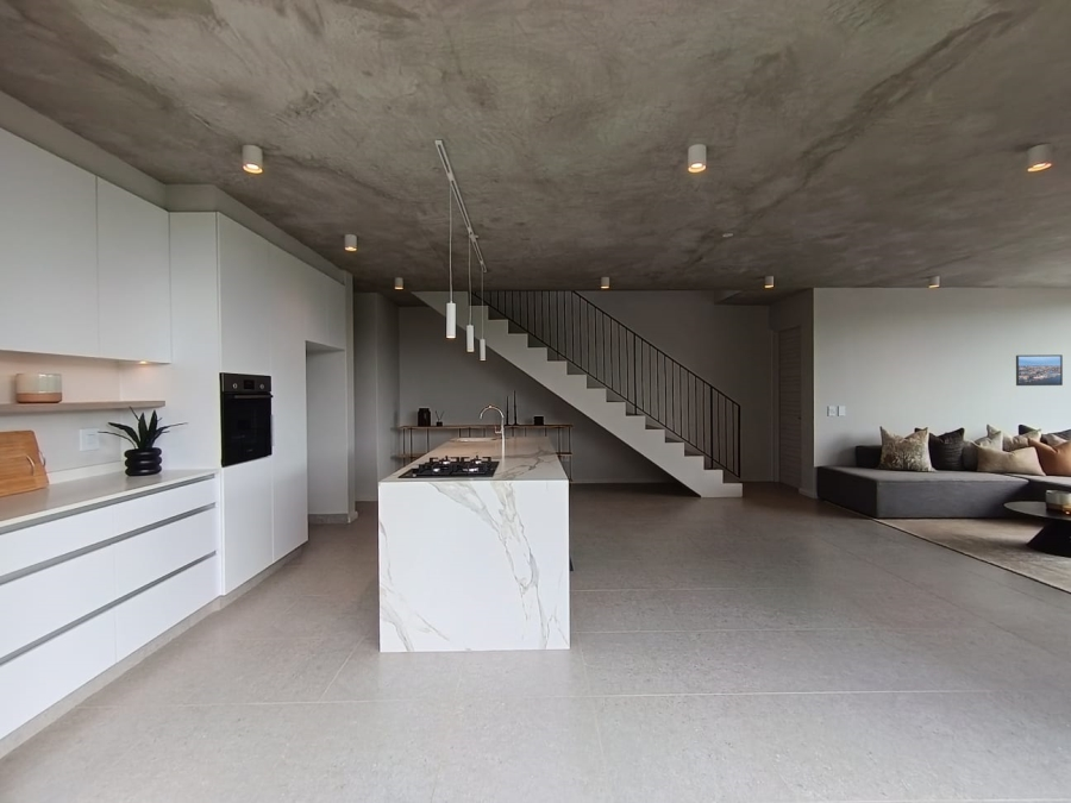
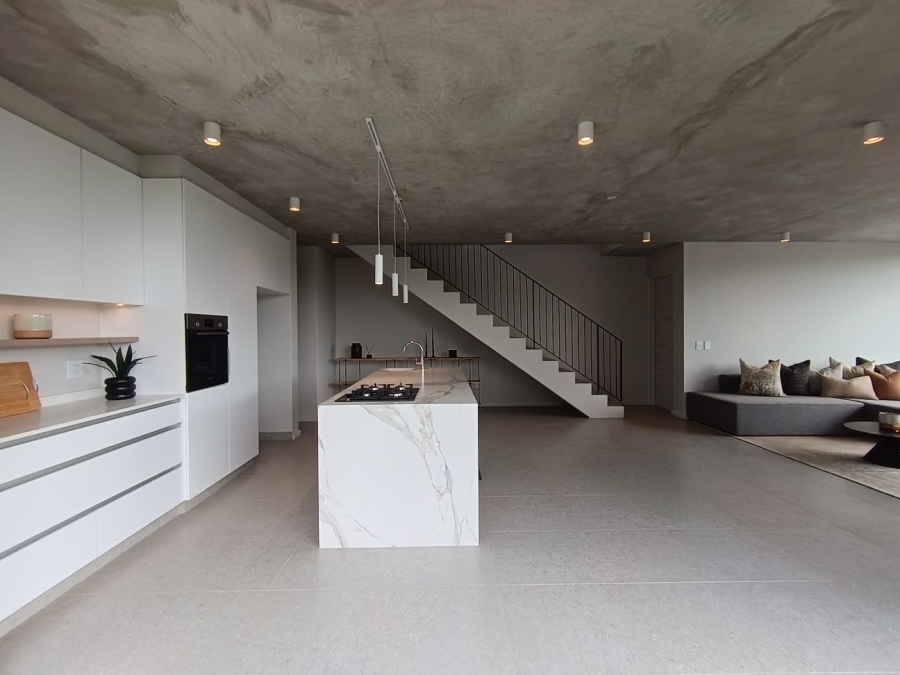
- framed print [1015,353,1064,387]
